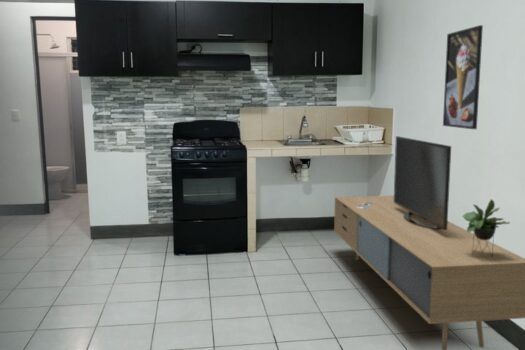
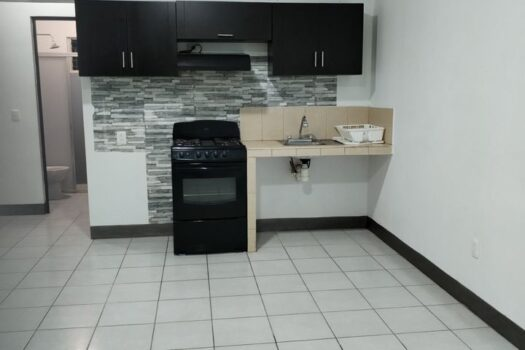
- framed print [442,24,484,130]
- media console [333,135,525,350]
